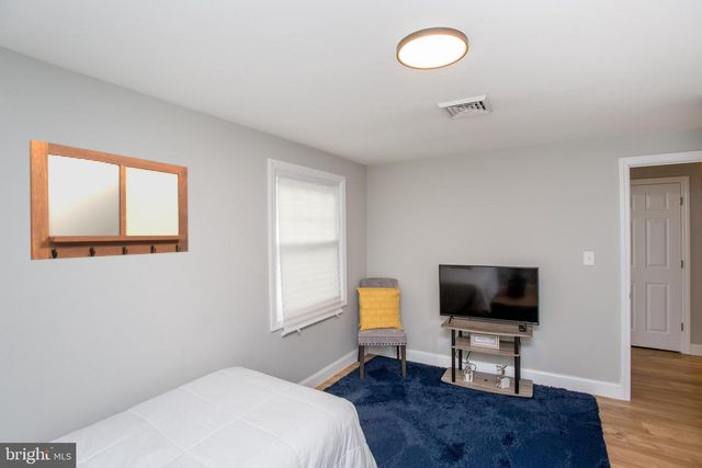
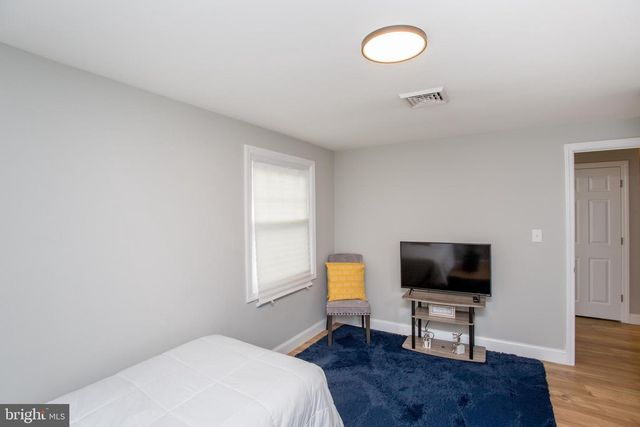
- writing board [29,138,190,261]
